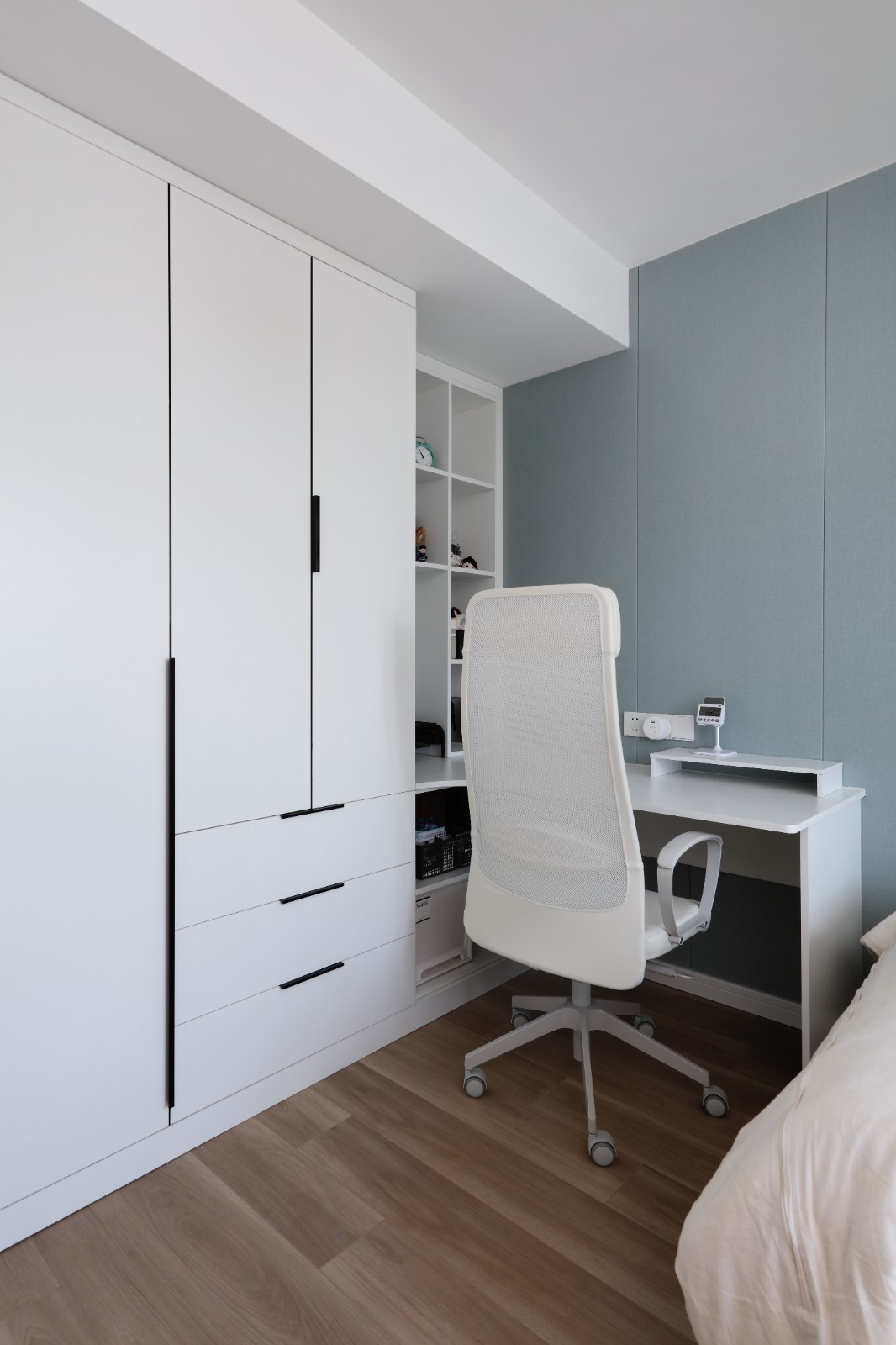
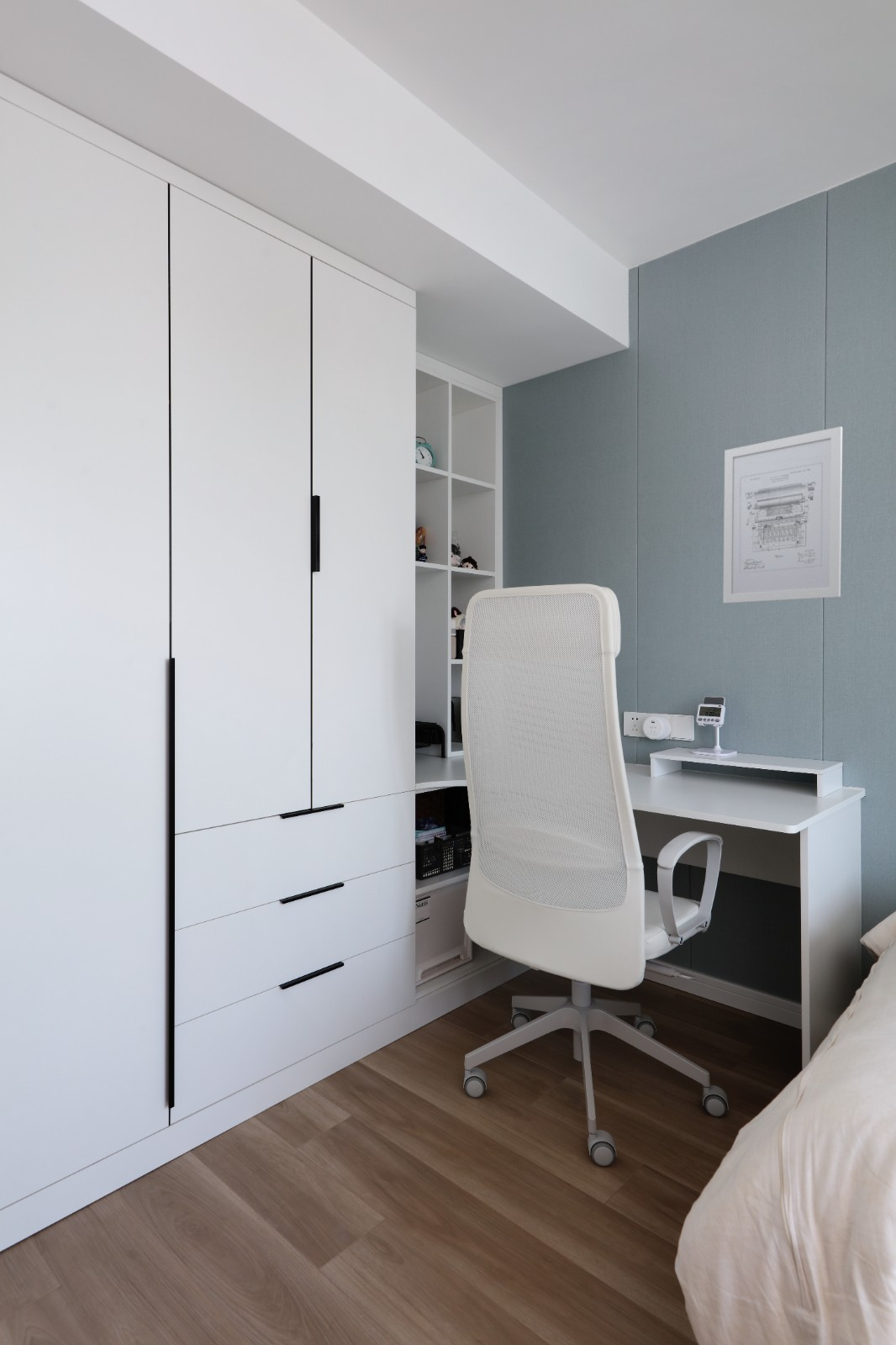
+ wall art [722,425,843,604]
